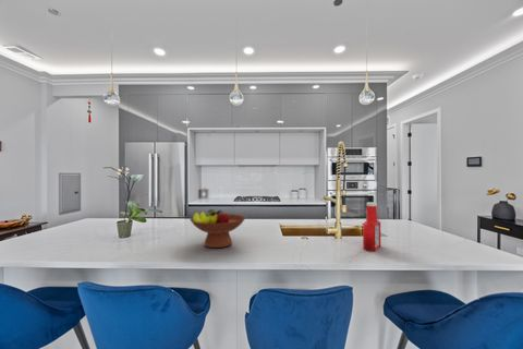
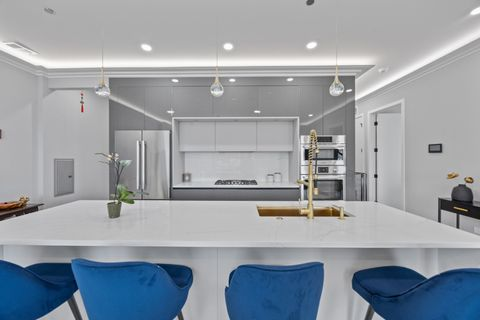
- fruit bowl [188,208,246,249]
- soap bottle [362,201,381,252]
